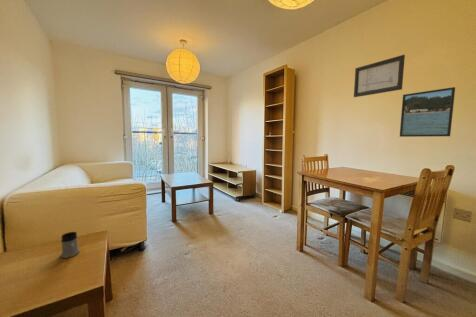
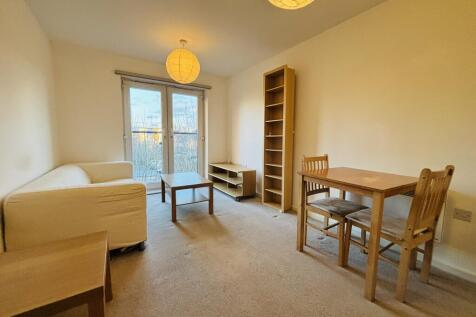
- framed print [399,86,456,138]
- wall art [353,54,406,98]
- mug [59,231,81,259]
